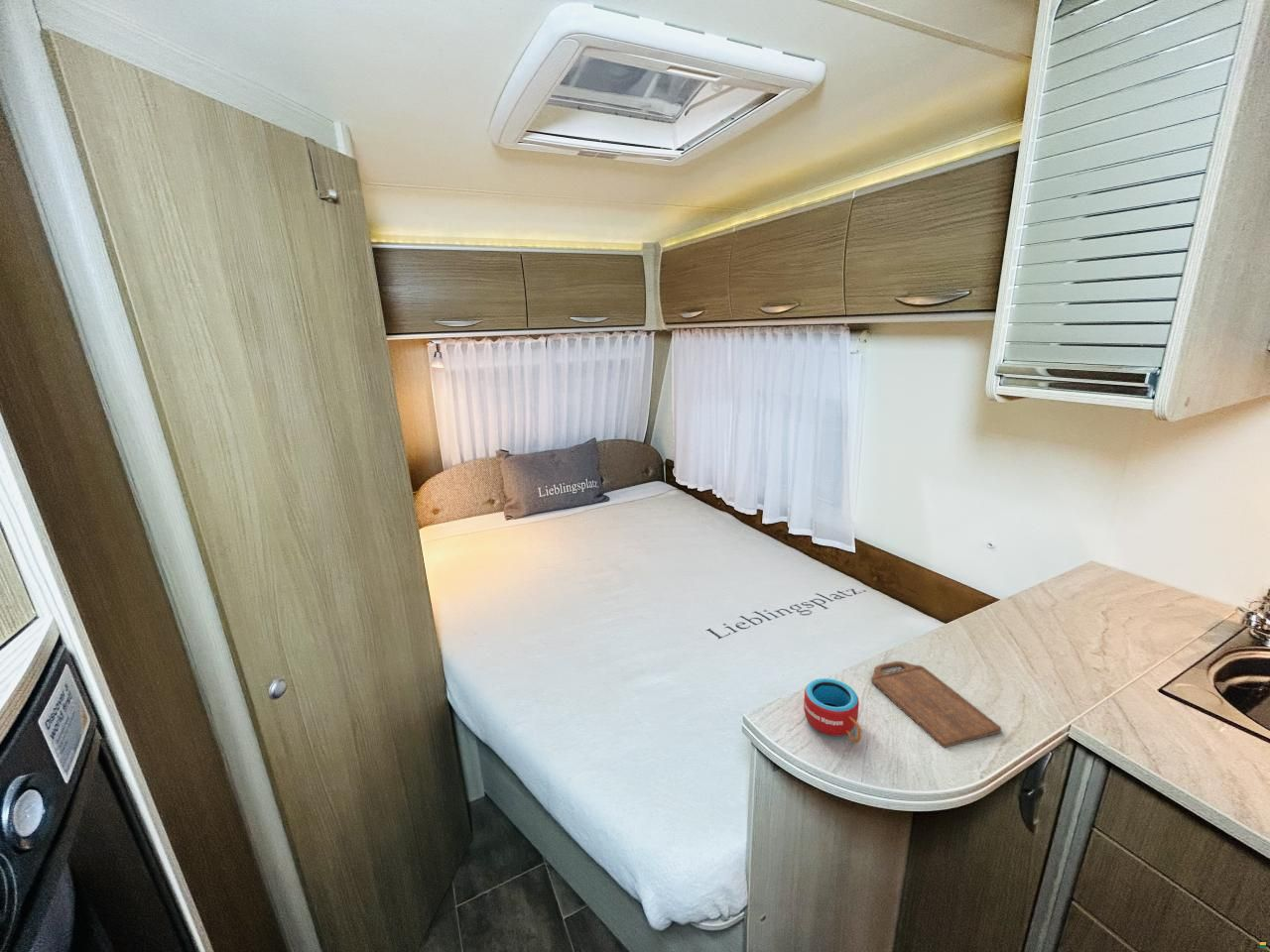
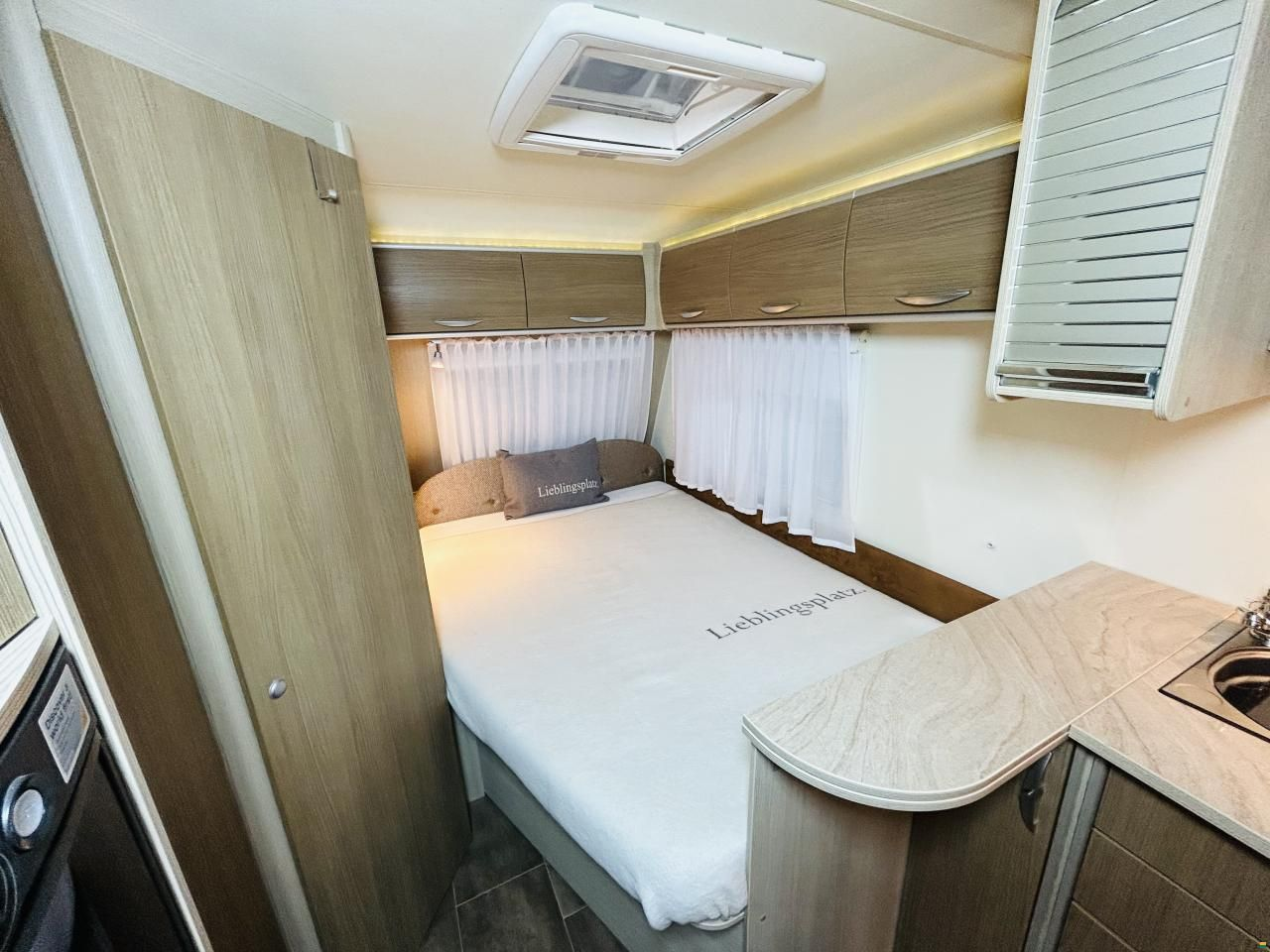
- cutting board [870,660,1002,749]
- mug [803,677,862,744]
